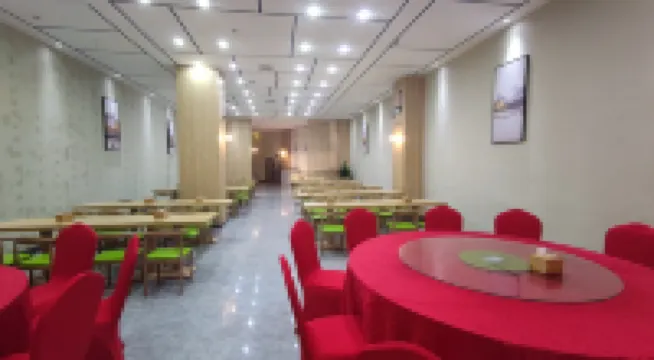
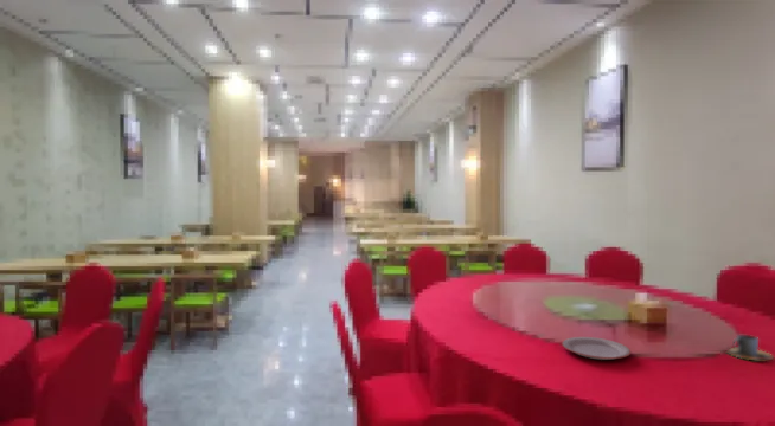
+ cup [723,334,775,361]
+ plate [561,336,632,361]
